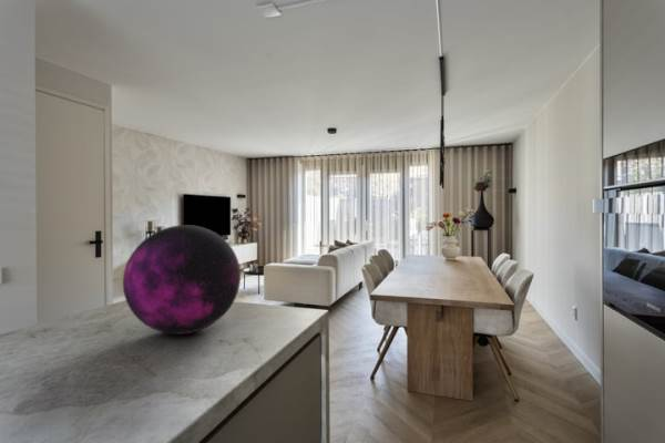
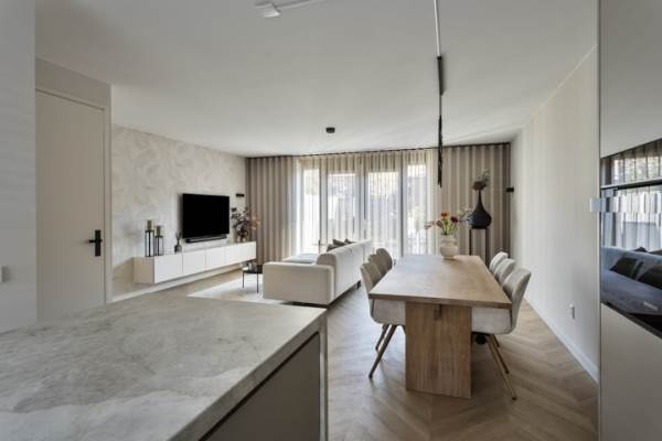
- decorative orb [122,224,242,336]
